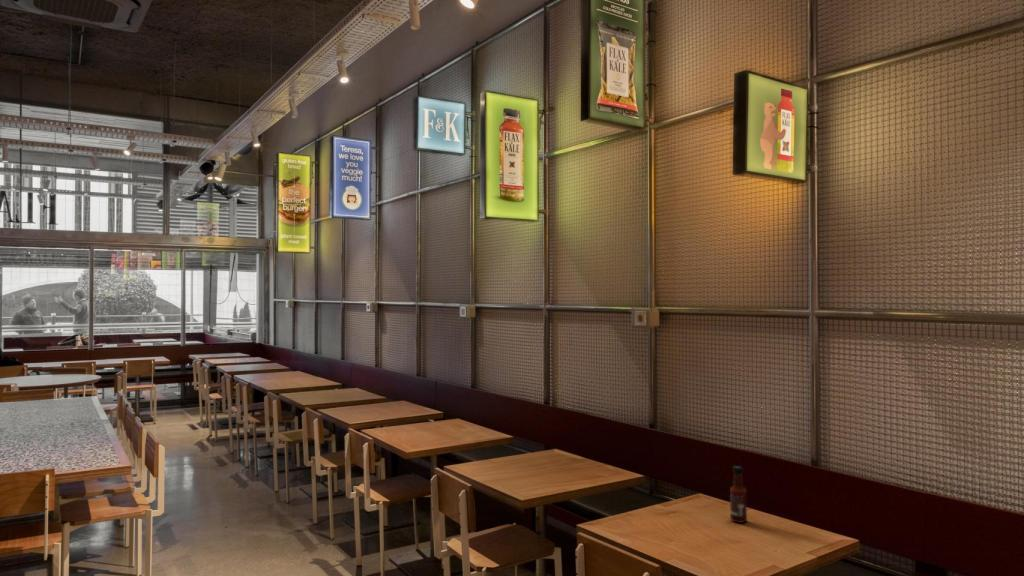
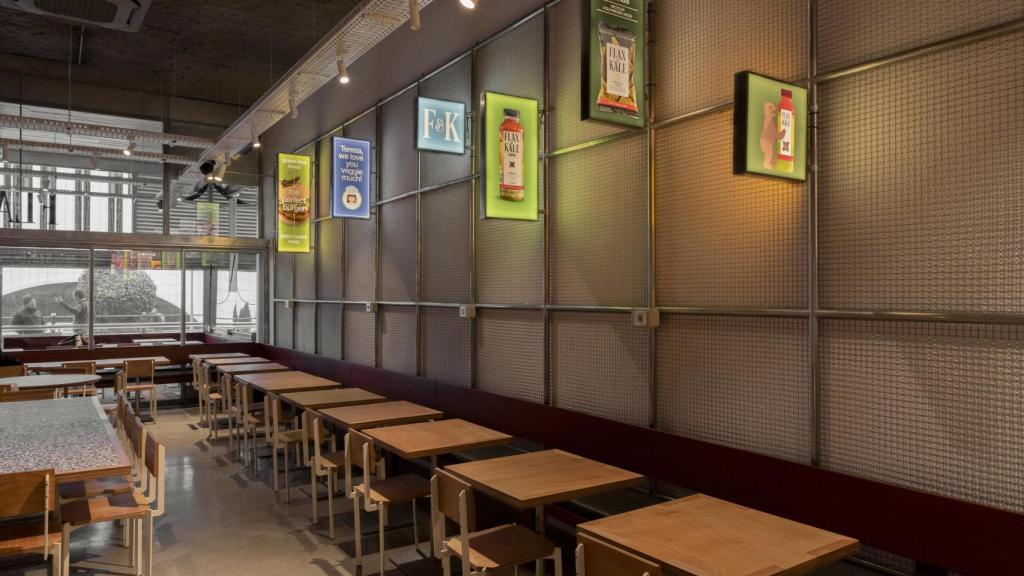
- tabasco sauce [729,465,748,524]
